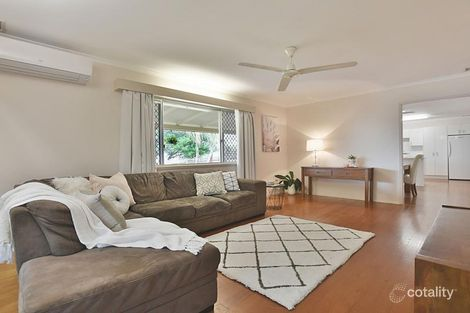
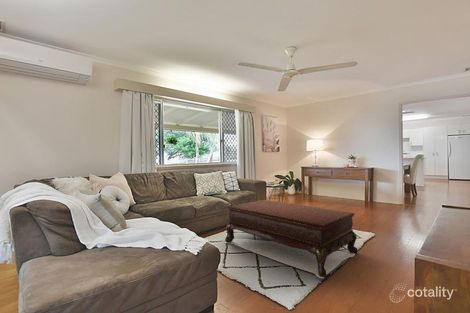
+ coffee table [223,199,358,279]
